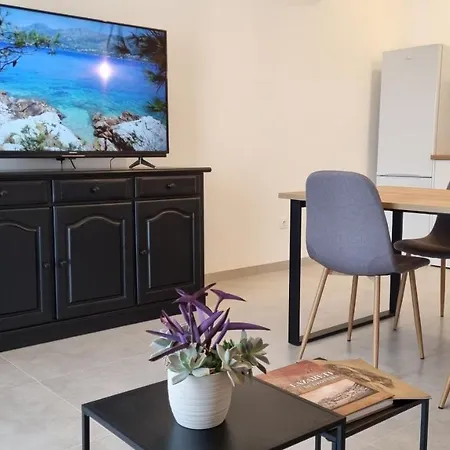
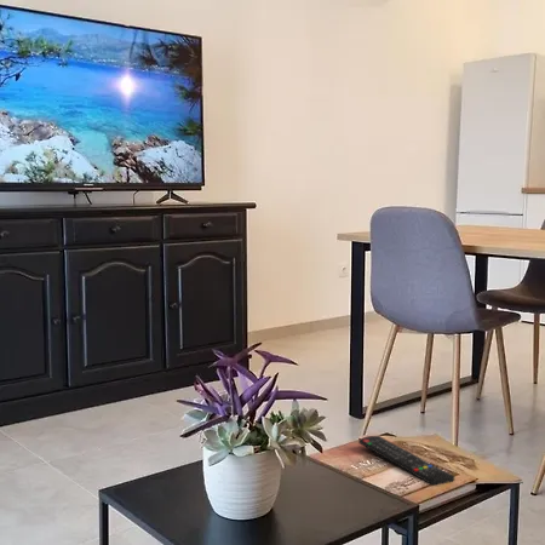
+ remote control [357,435,455,487]
